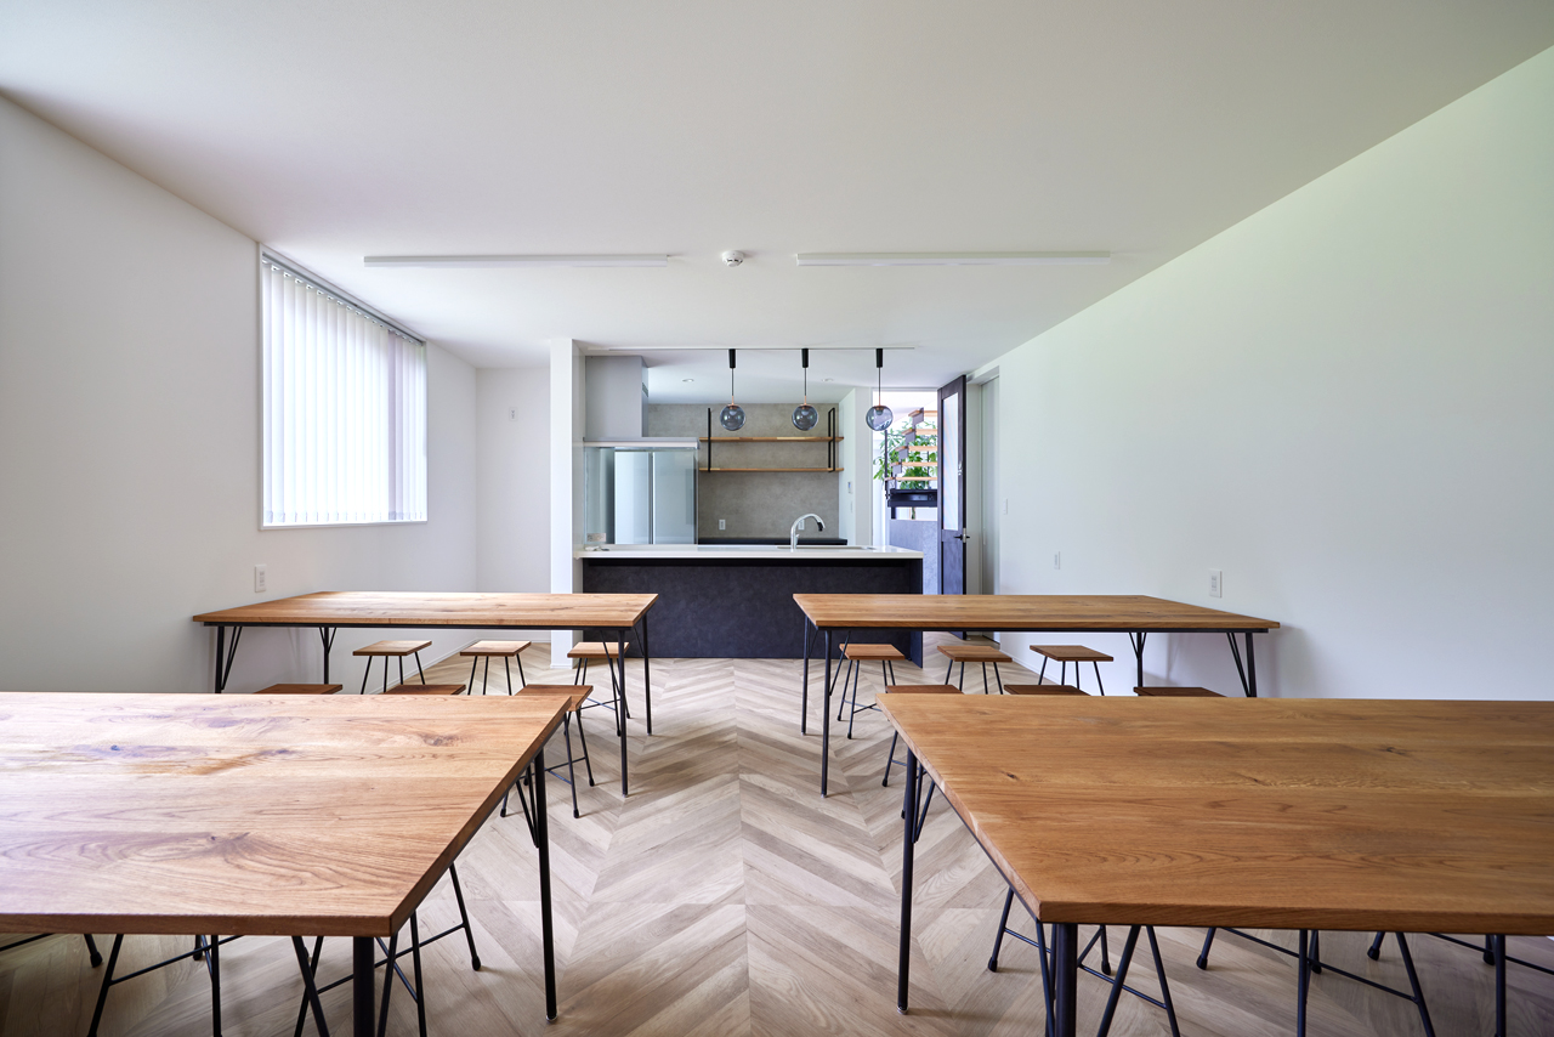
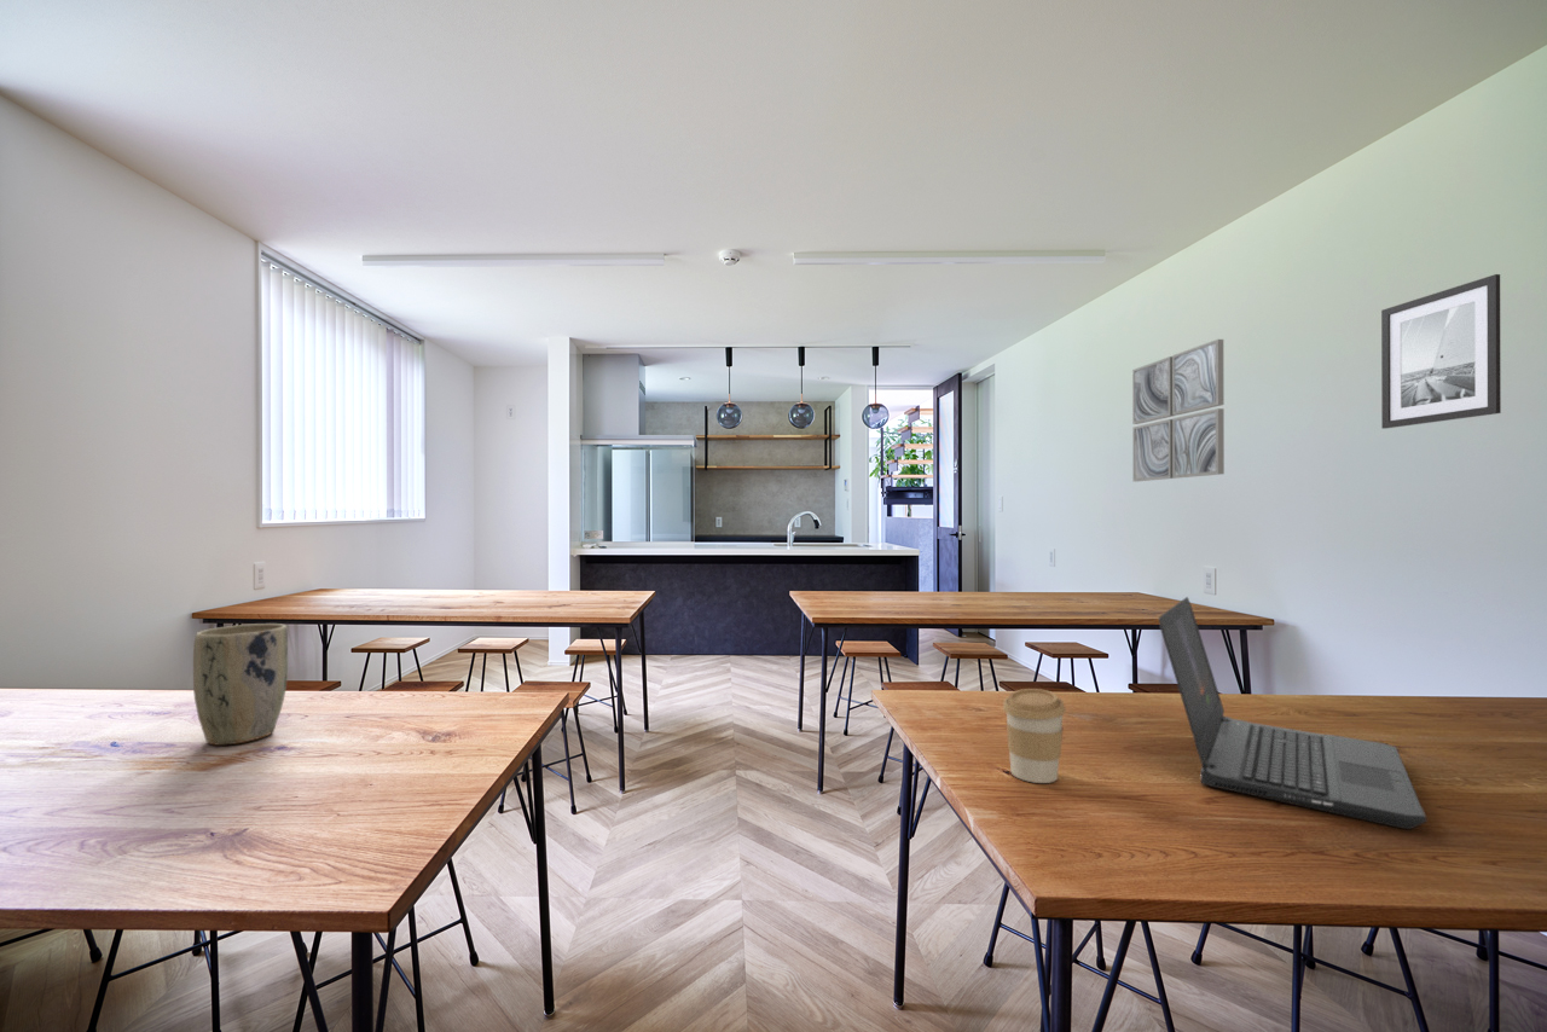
+ coffee cup [1002,688,1067,784]
+ wall art [1131,338,1226,482]
+ wall art [1380,273,1502,430]
+ plant pot [192,622,289,747]
+ laptop computer [1158,596,1429,830]
